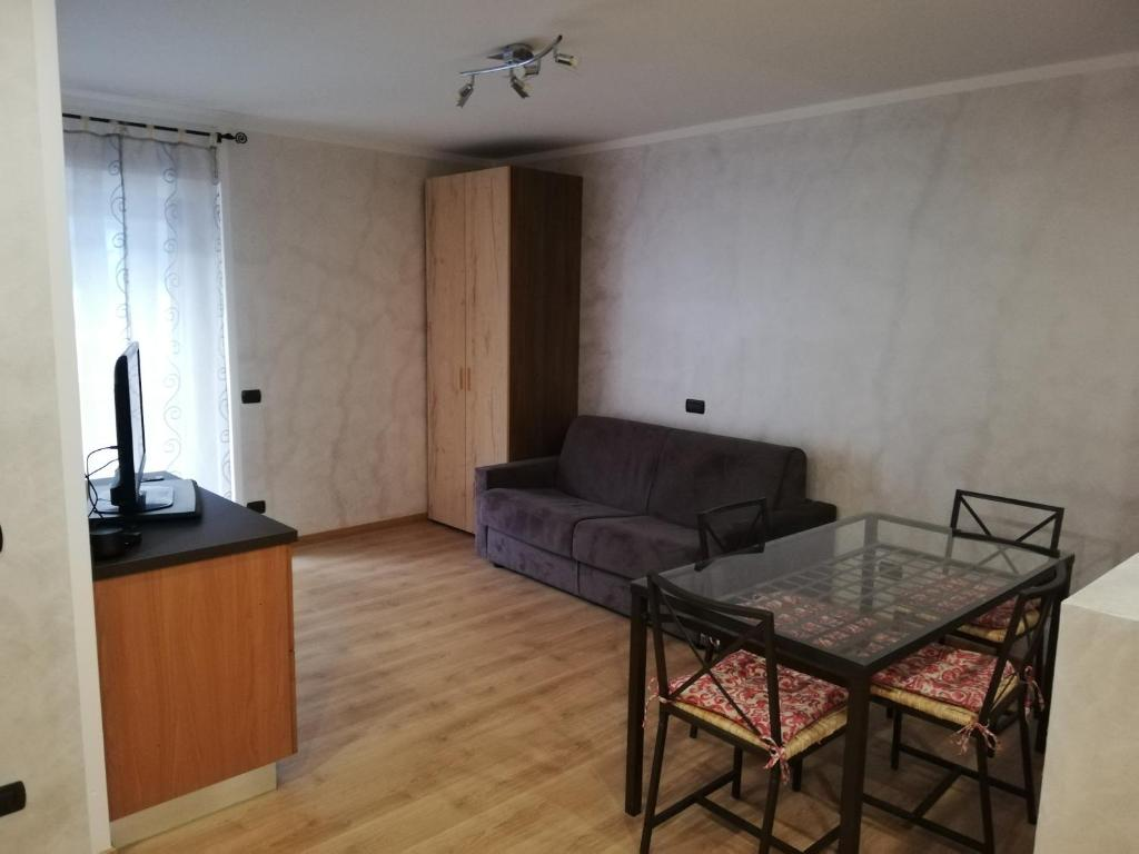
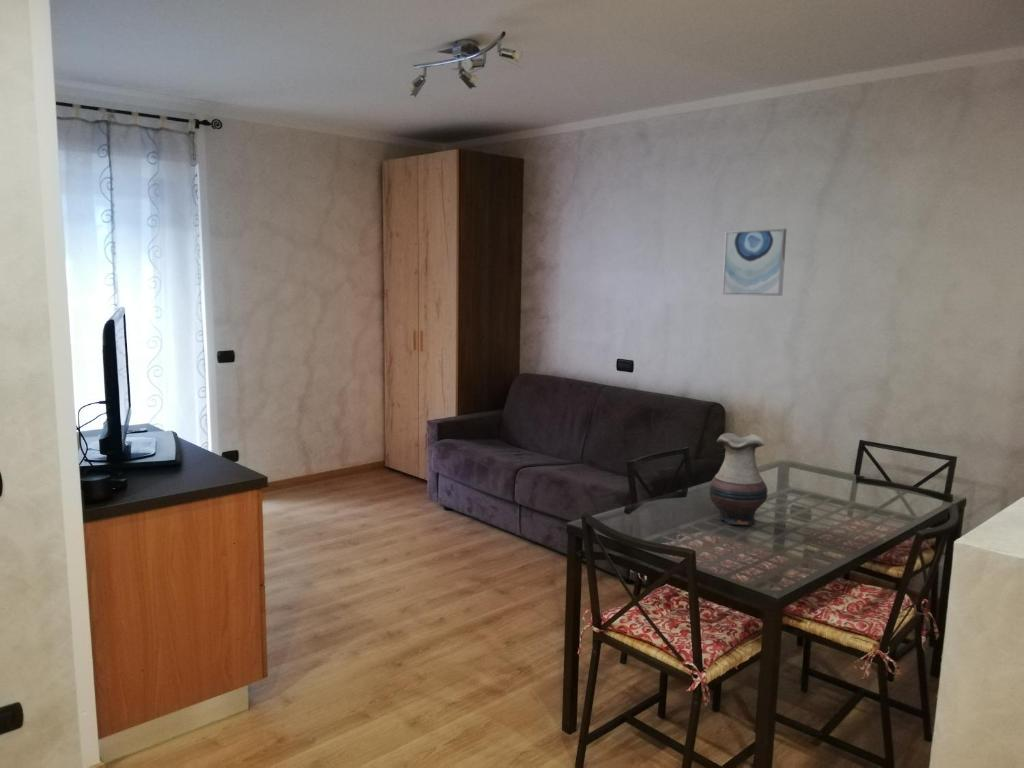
+ wall art [721,228,787,297]
+ vase [709,432,769,526]
